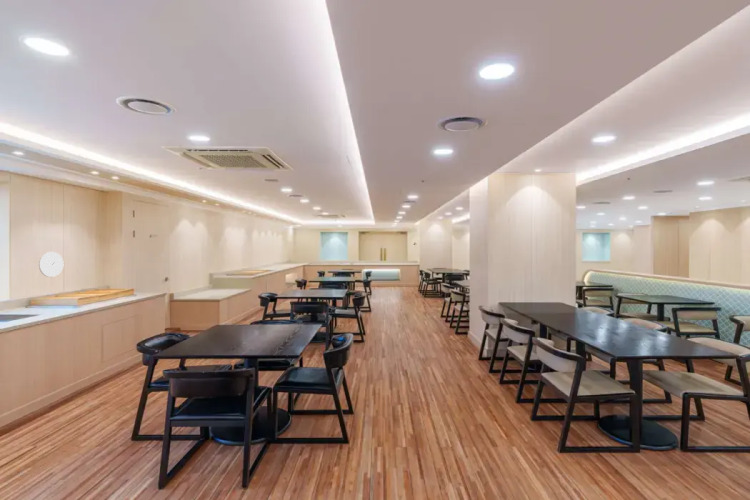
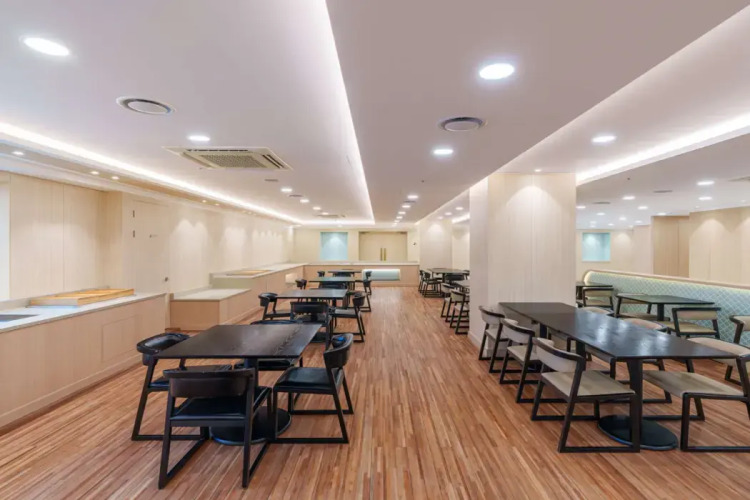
- wall clock [38,251,65,278]
